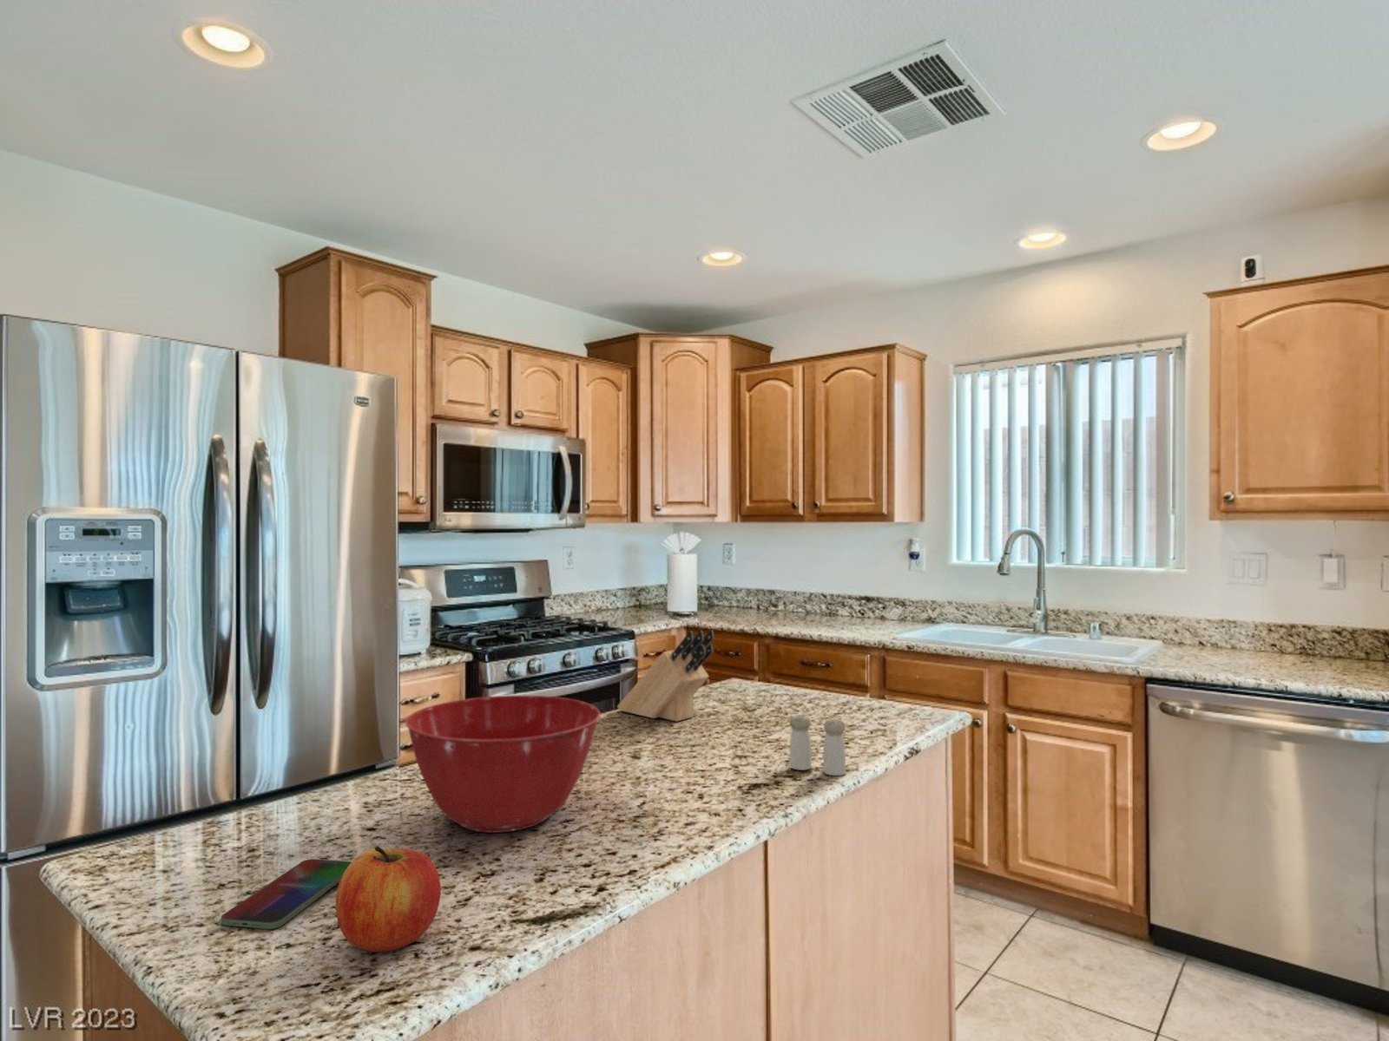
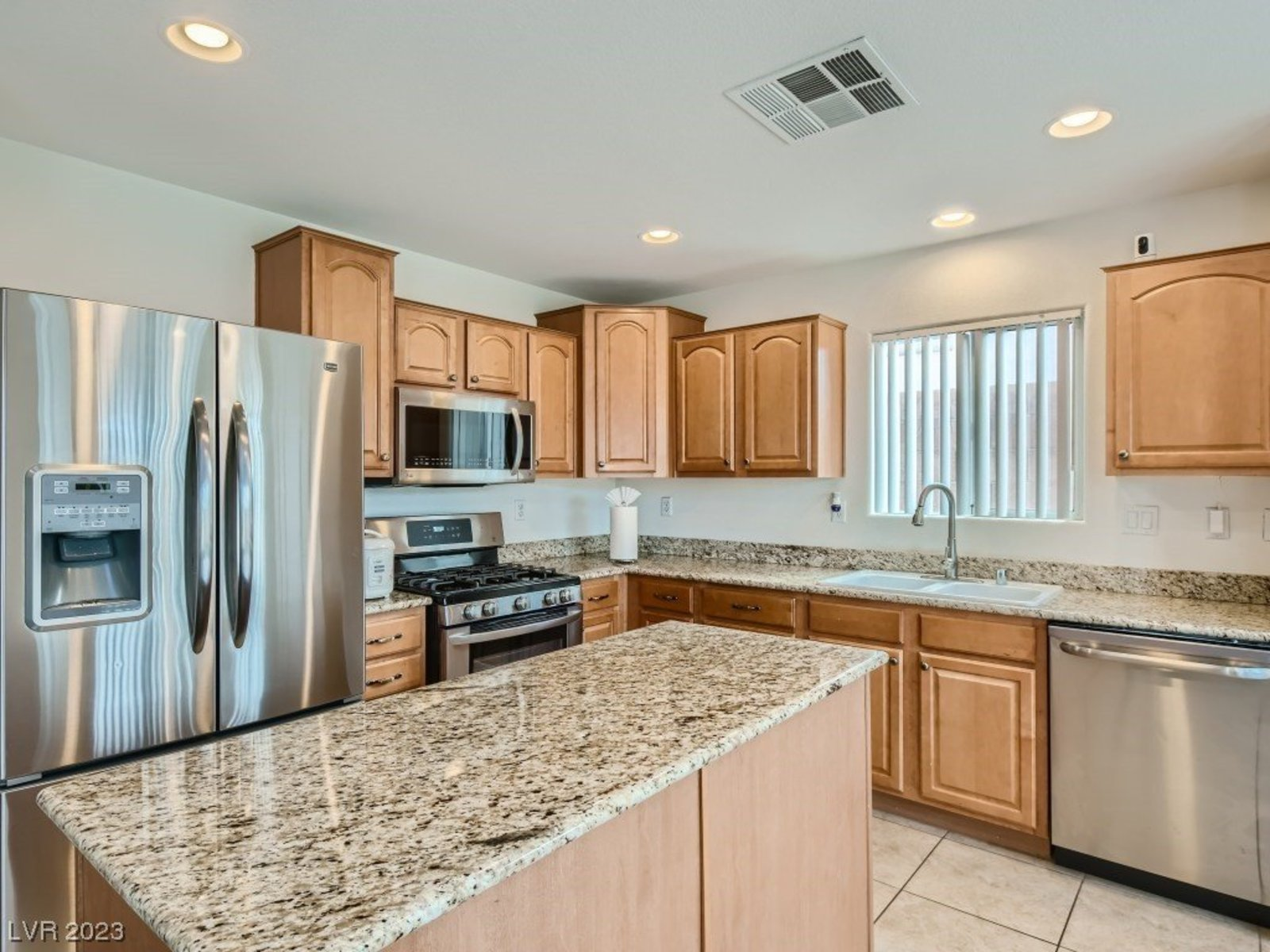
- apple [335,846,442,952]
- smartphone [220,858,352,929]
- salt and pepper shaker [790,714,847,776]
- mixing bowl [405,694,602,833]
- knife block [617,629,715,723]
